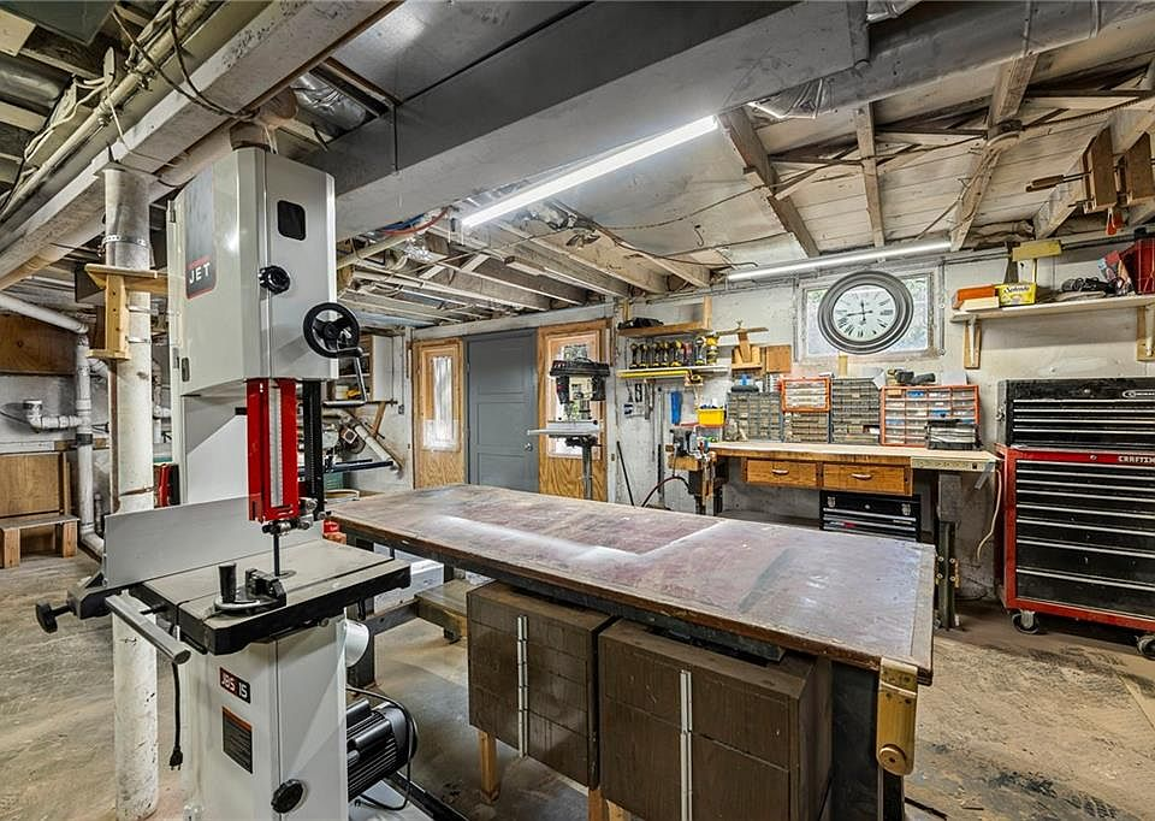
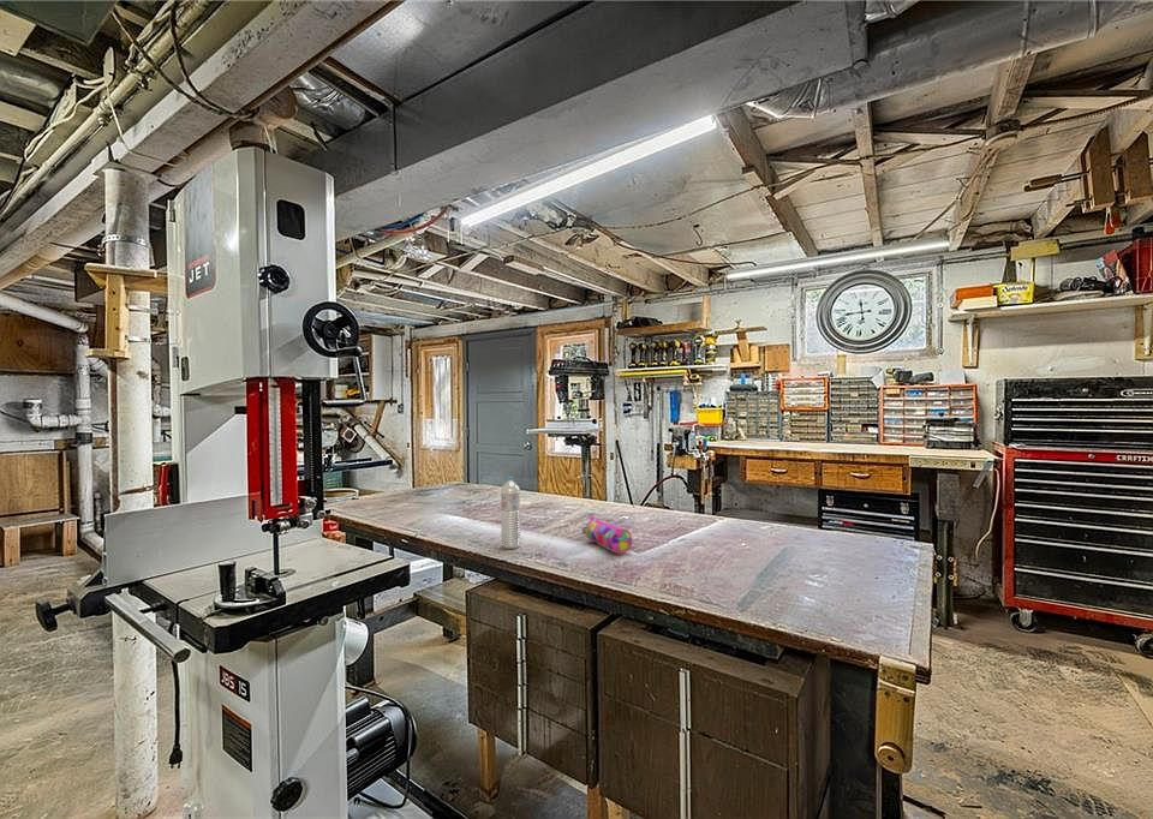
+ pencil case [581,515,633,555]
+ water bottle [500,476,521,550]
